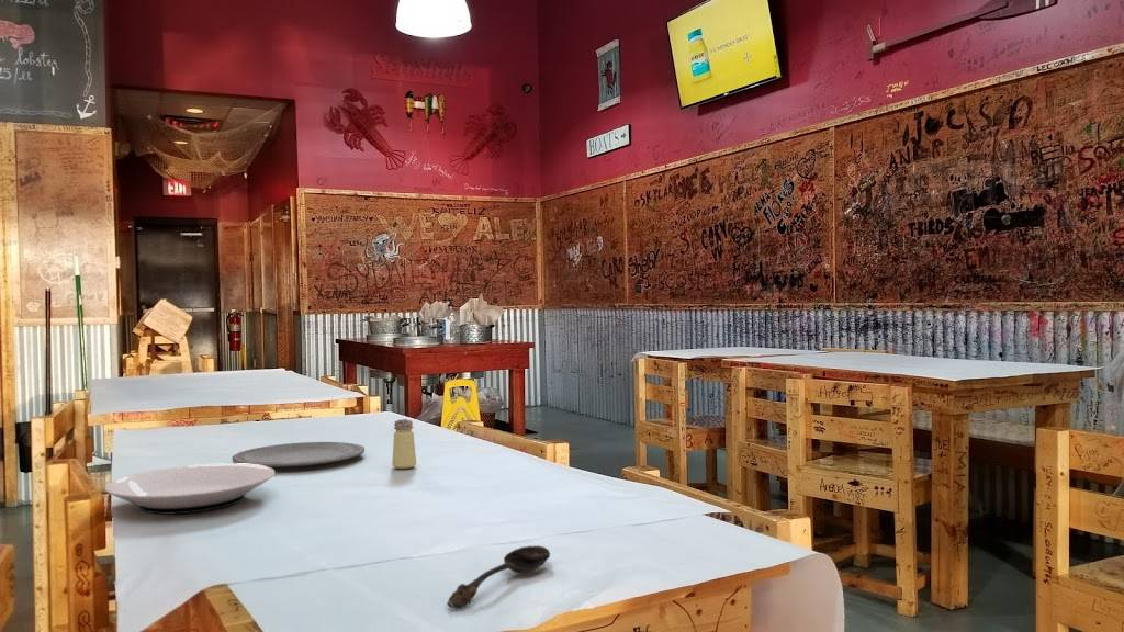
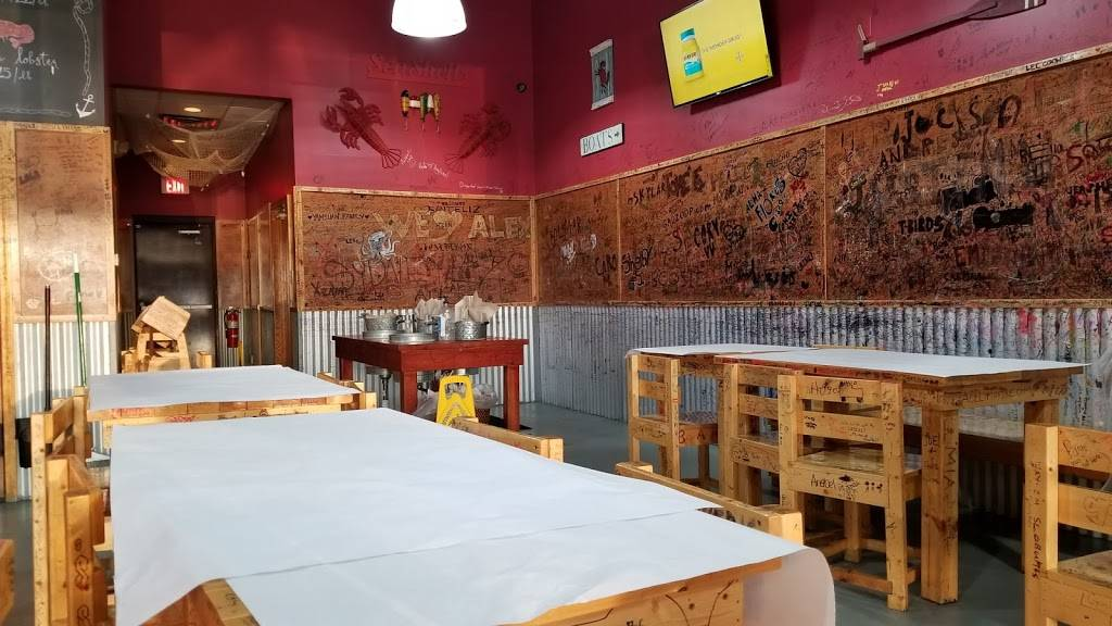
- plate [104,462,276,515]
- spoon [446,545,551,610]
- saltshaker [391,418,417,470]
- plate [232,441,366,469]
